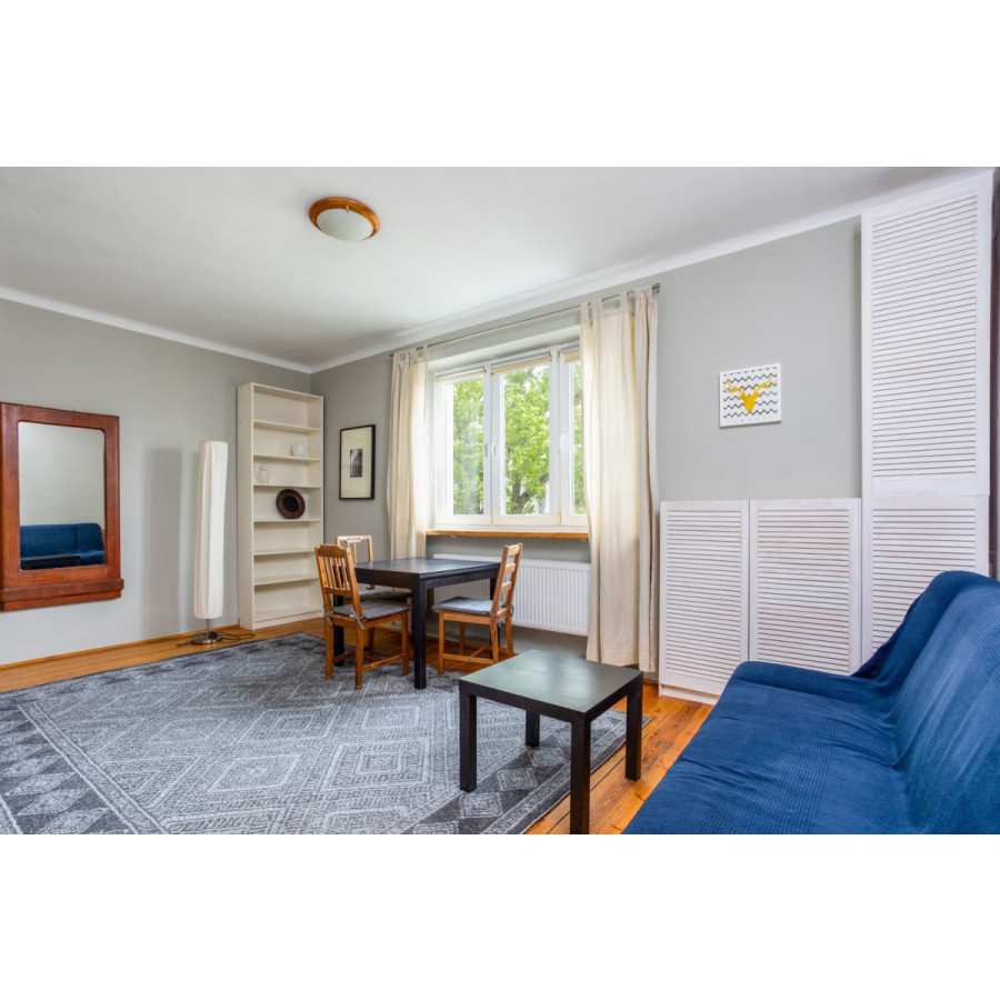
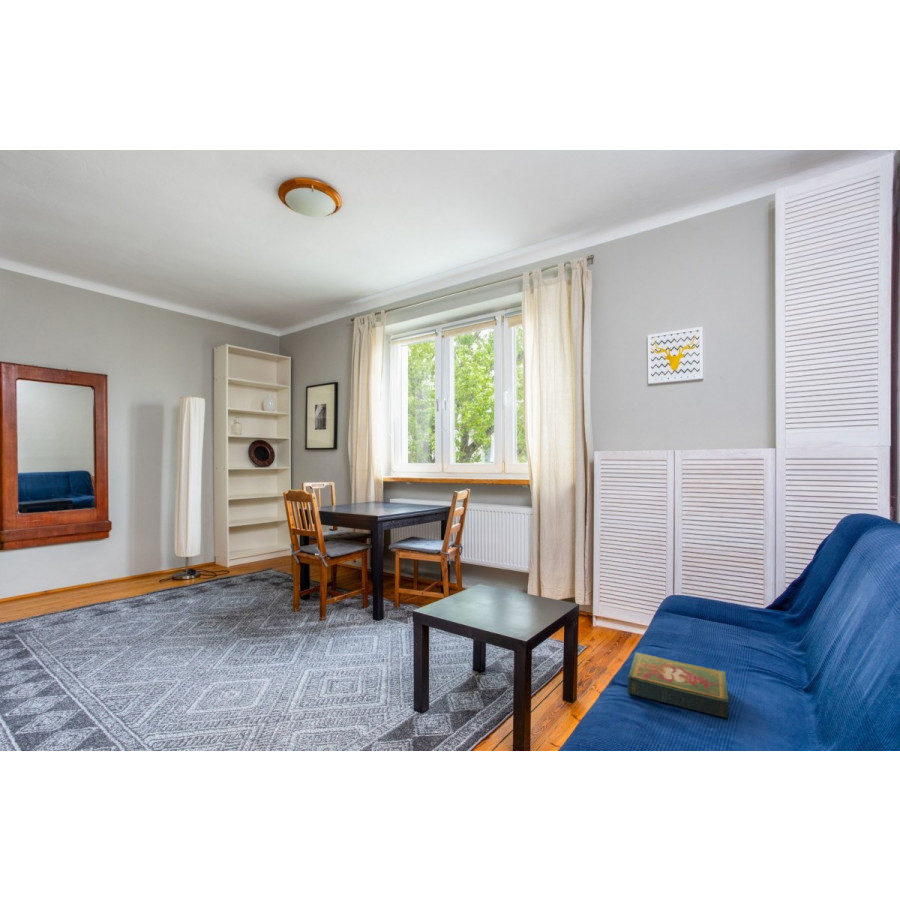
+ book [627,651,731,719]
